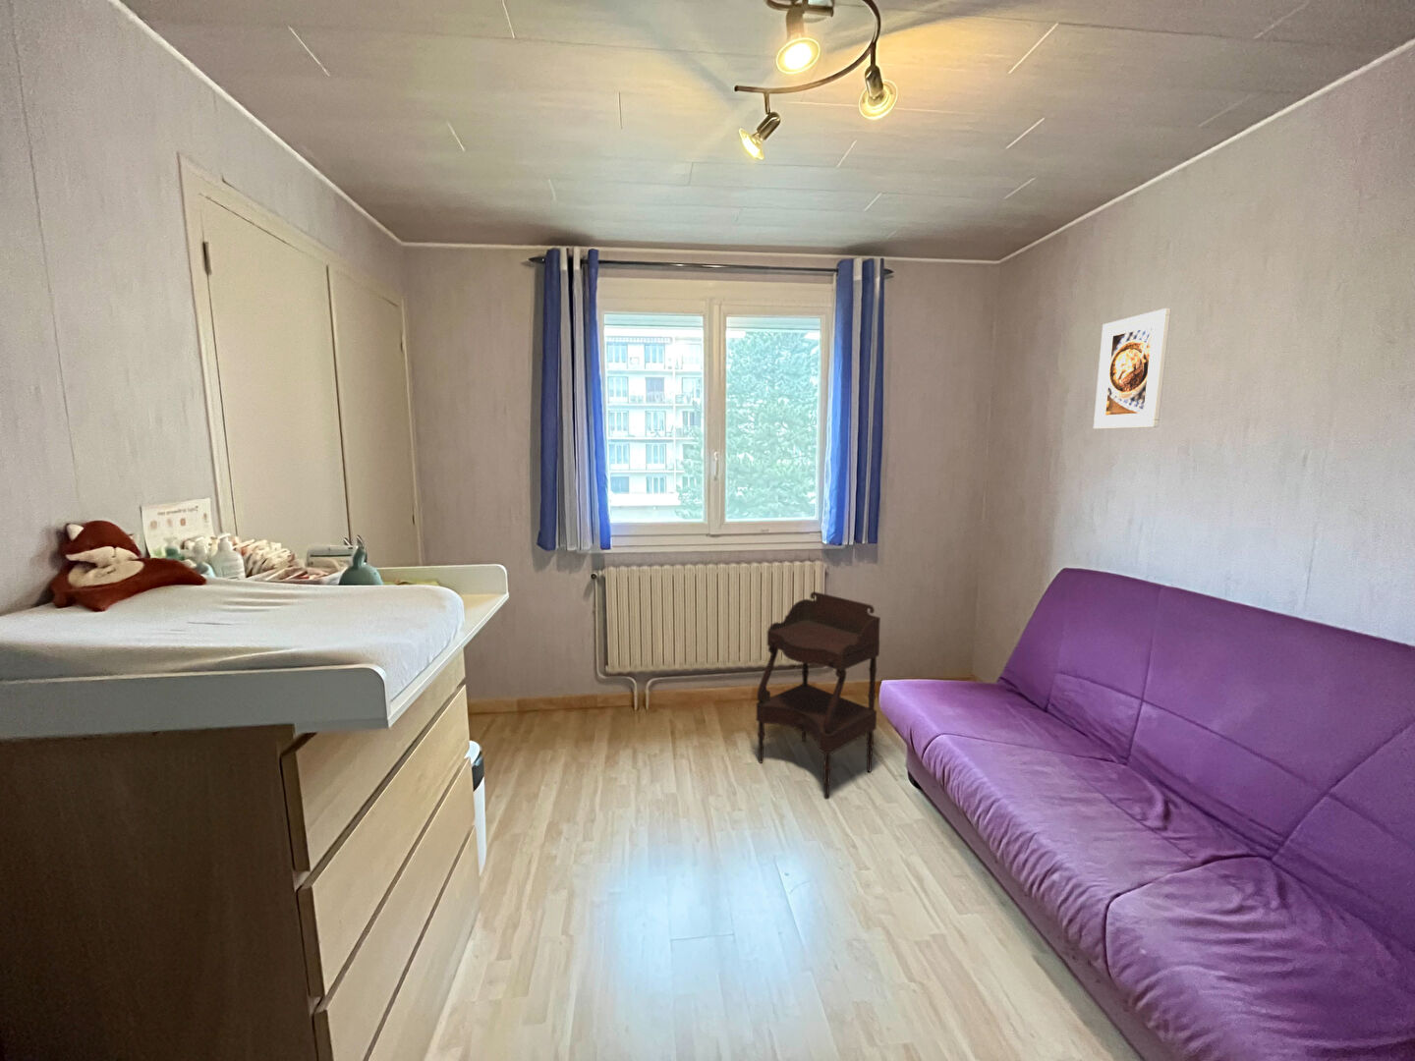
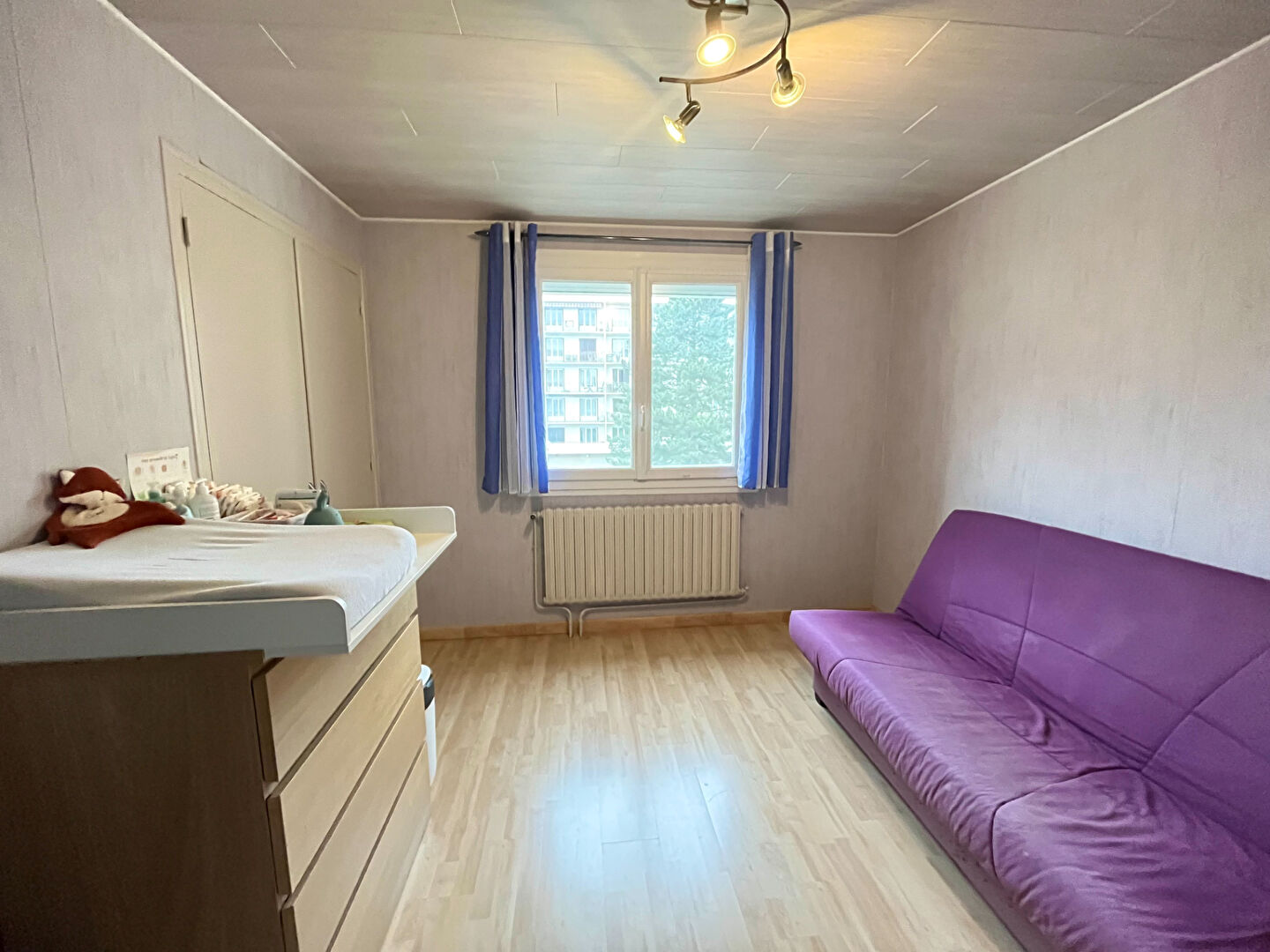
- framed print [1093,308,1171,430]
- side table [754,591,881,800]
